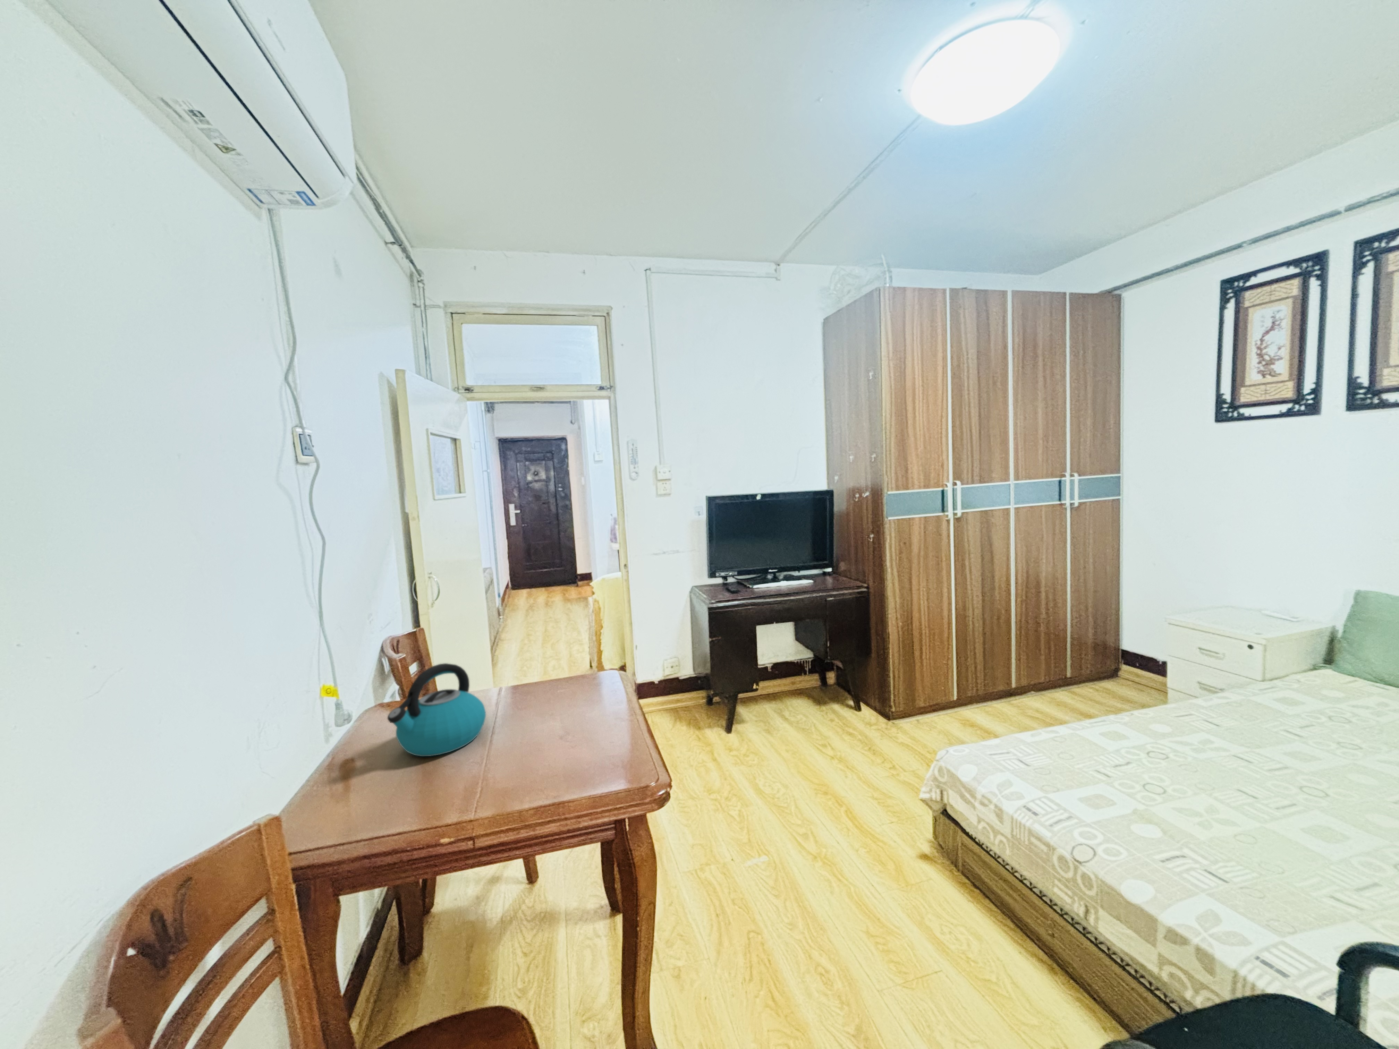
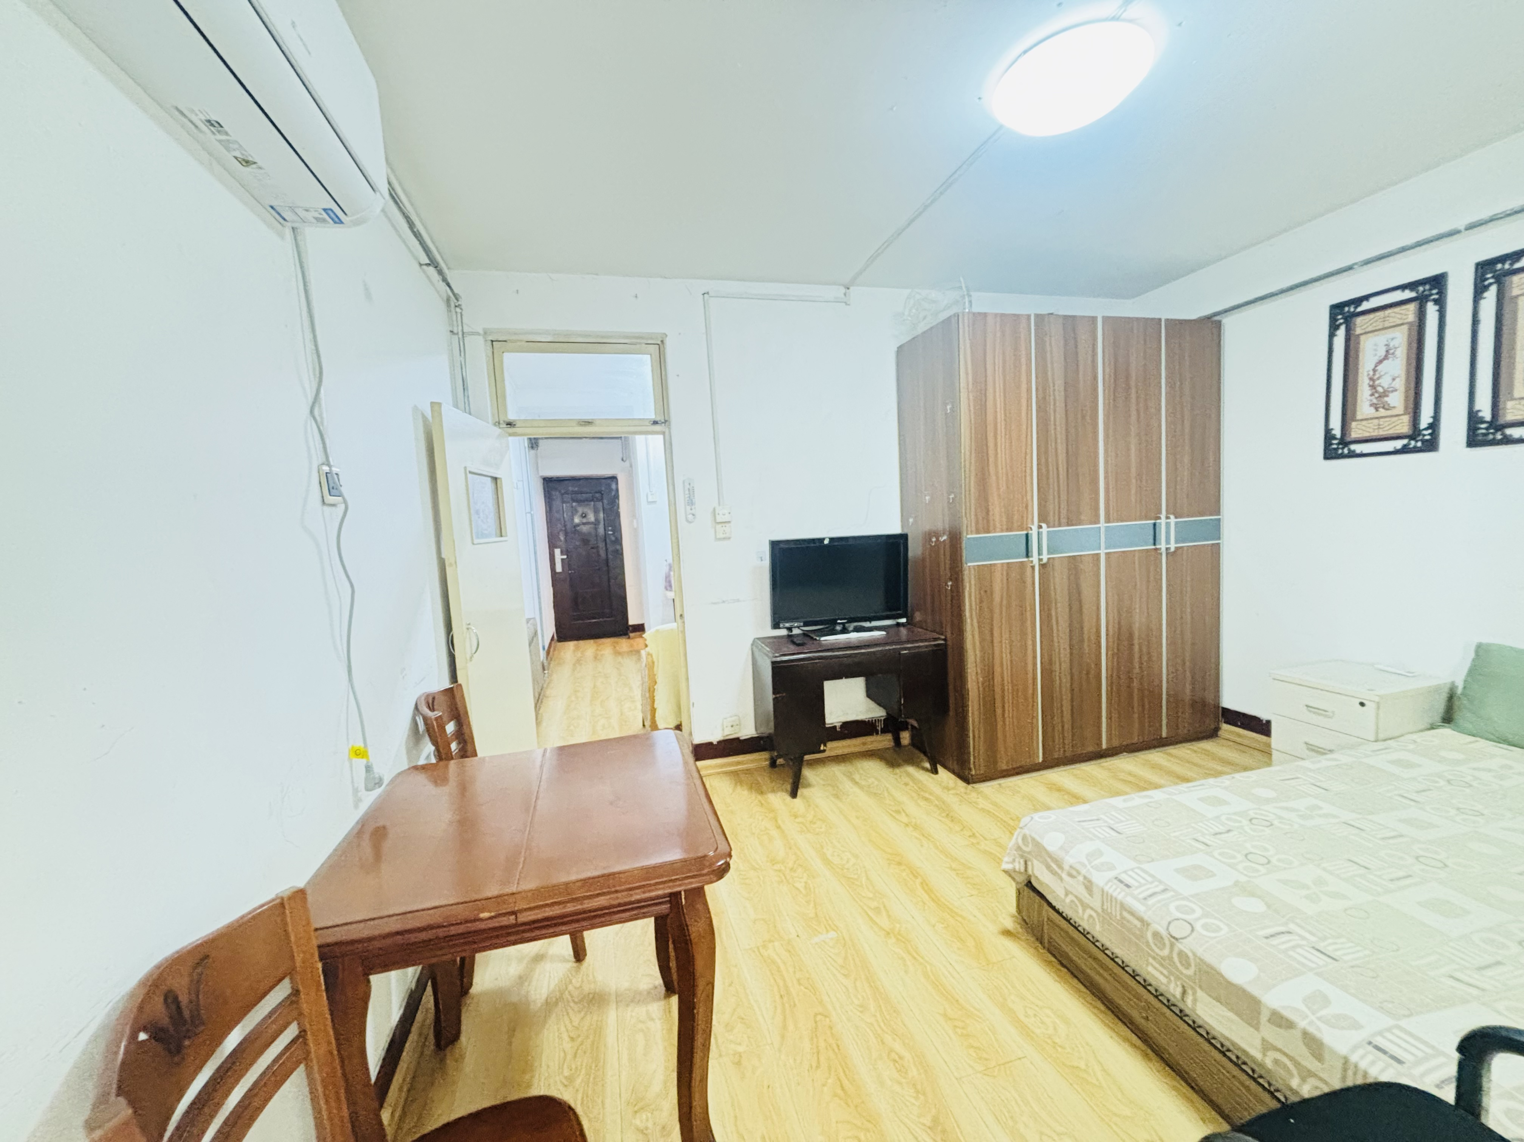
- kettle [387,663,486,757]
